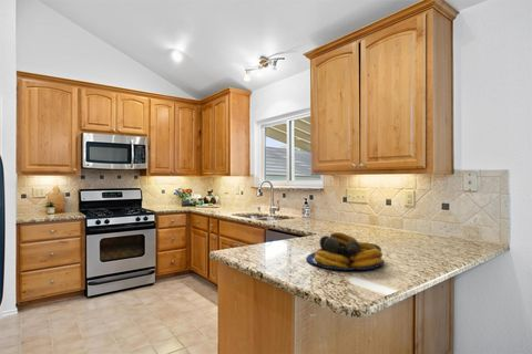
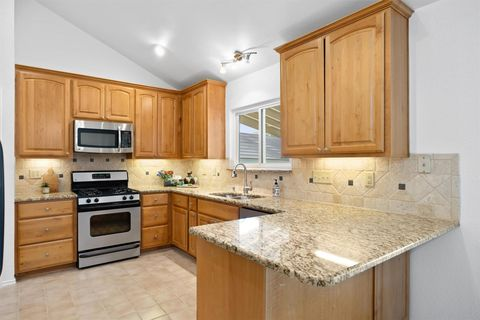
- fruit bowl [305,231,386,271]
